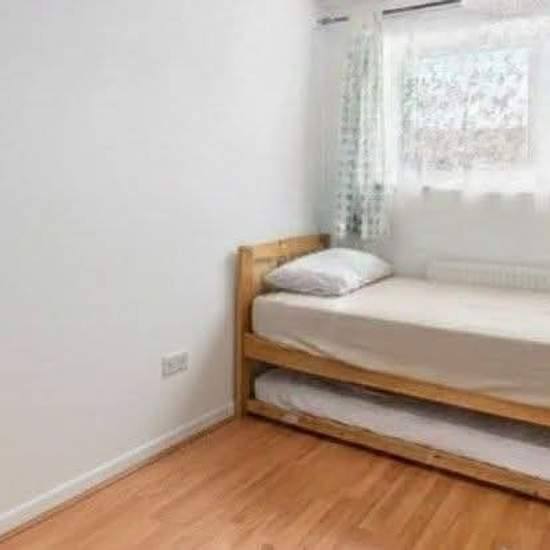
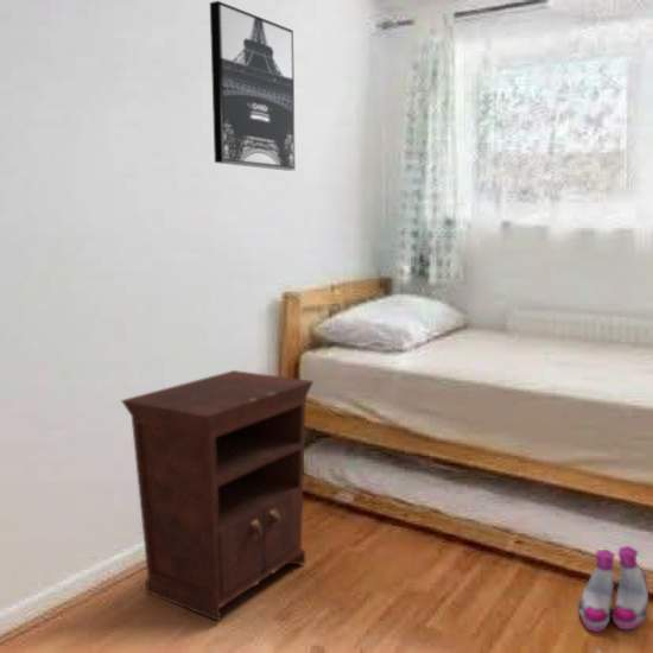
+ wall art [209,0,297,172]
+ boots [578,545,649,633]
+ nightstand [120,369,315,623]
